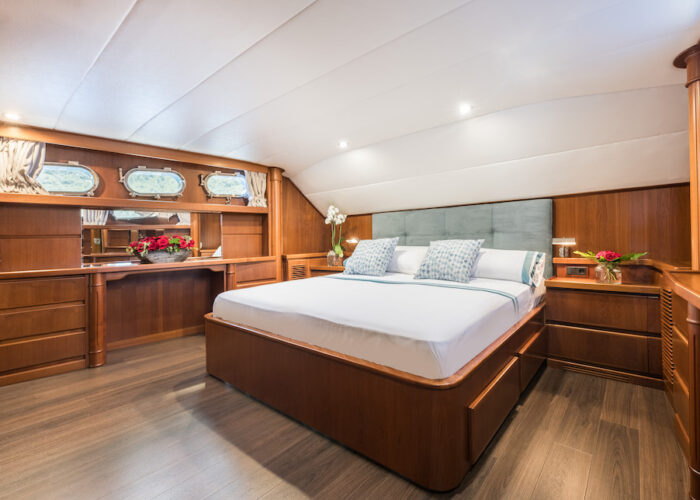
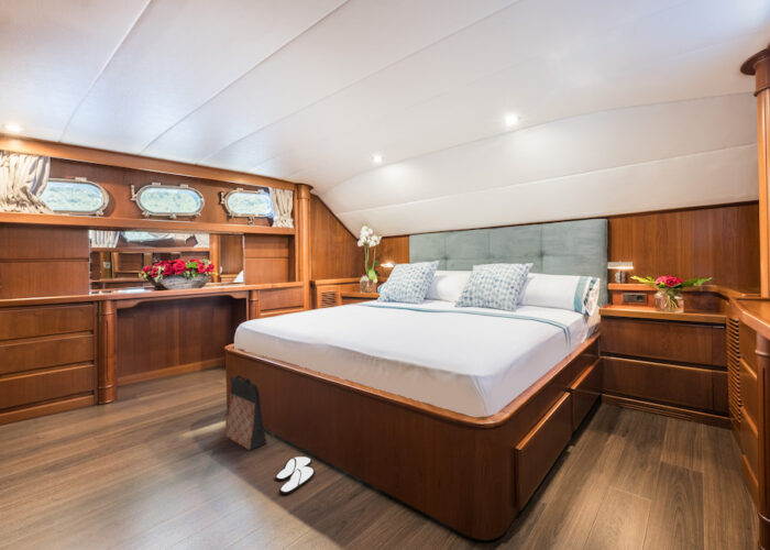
+ slippers [274,455,316,495]
+ bag [224,374,267,451]
